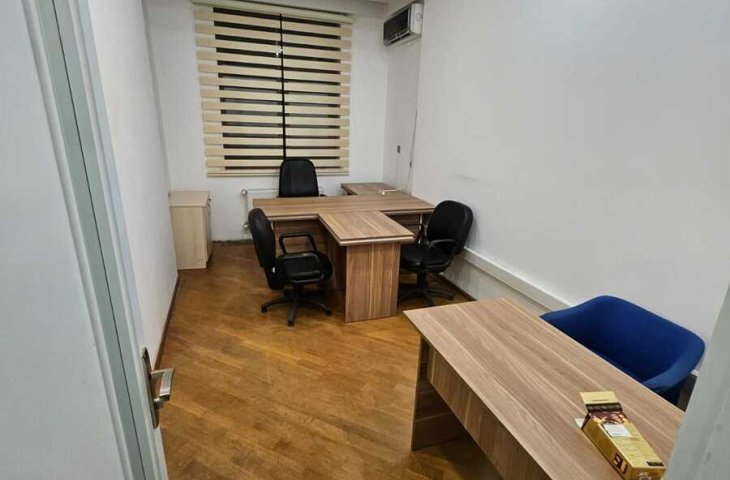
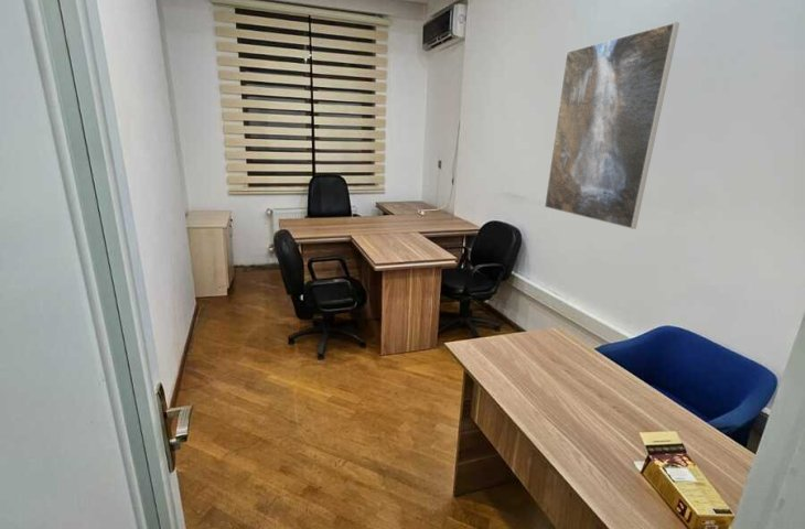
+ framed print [544,21,680,230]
